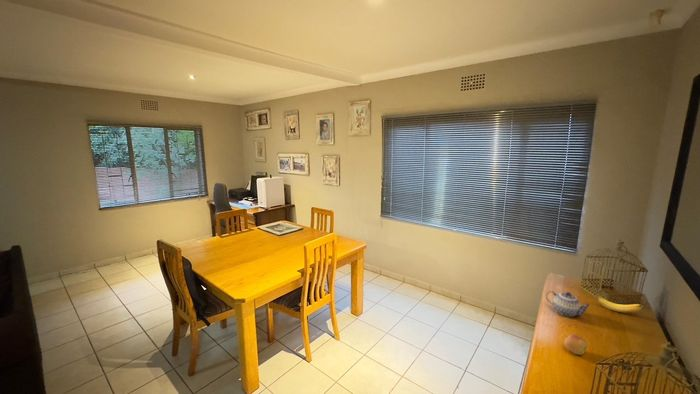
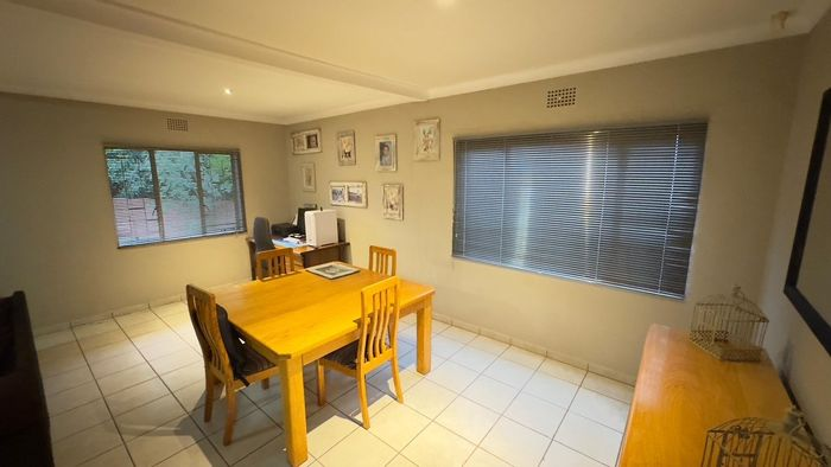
- banana [595,290,644,313]
- teapot [545,290,591,318]
- apple [563,333,589,356]
